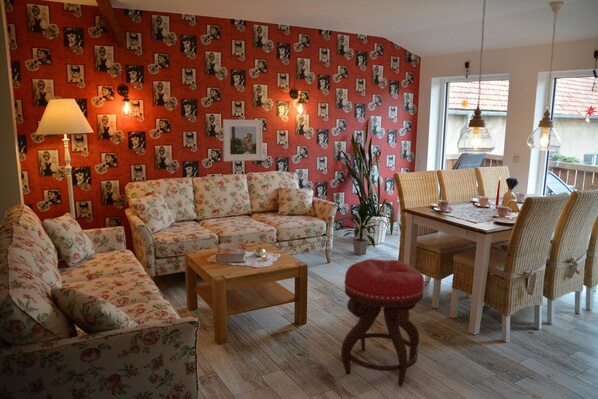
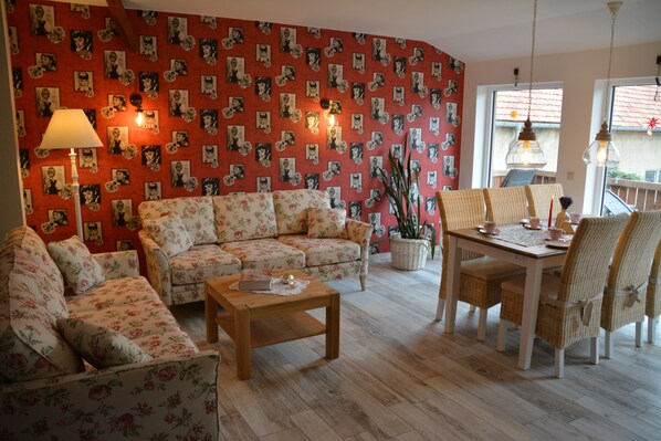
- stool [340,258,425,387]
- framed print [222,119,263,162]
- indoor plant [339,200,381,256]
